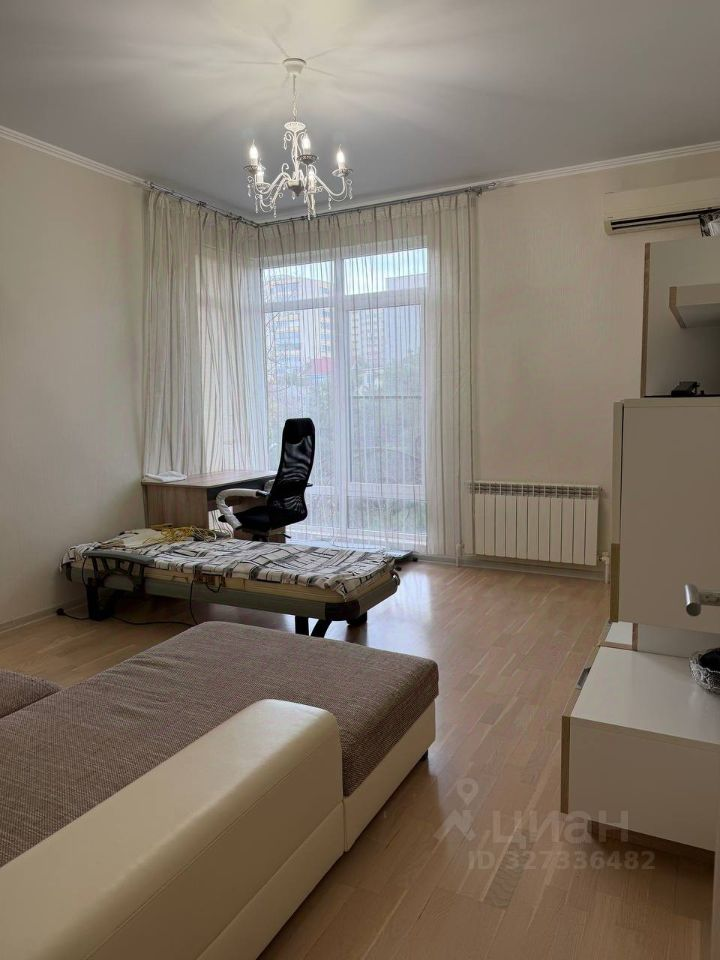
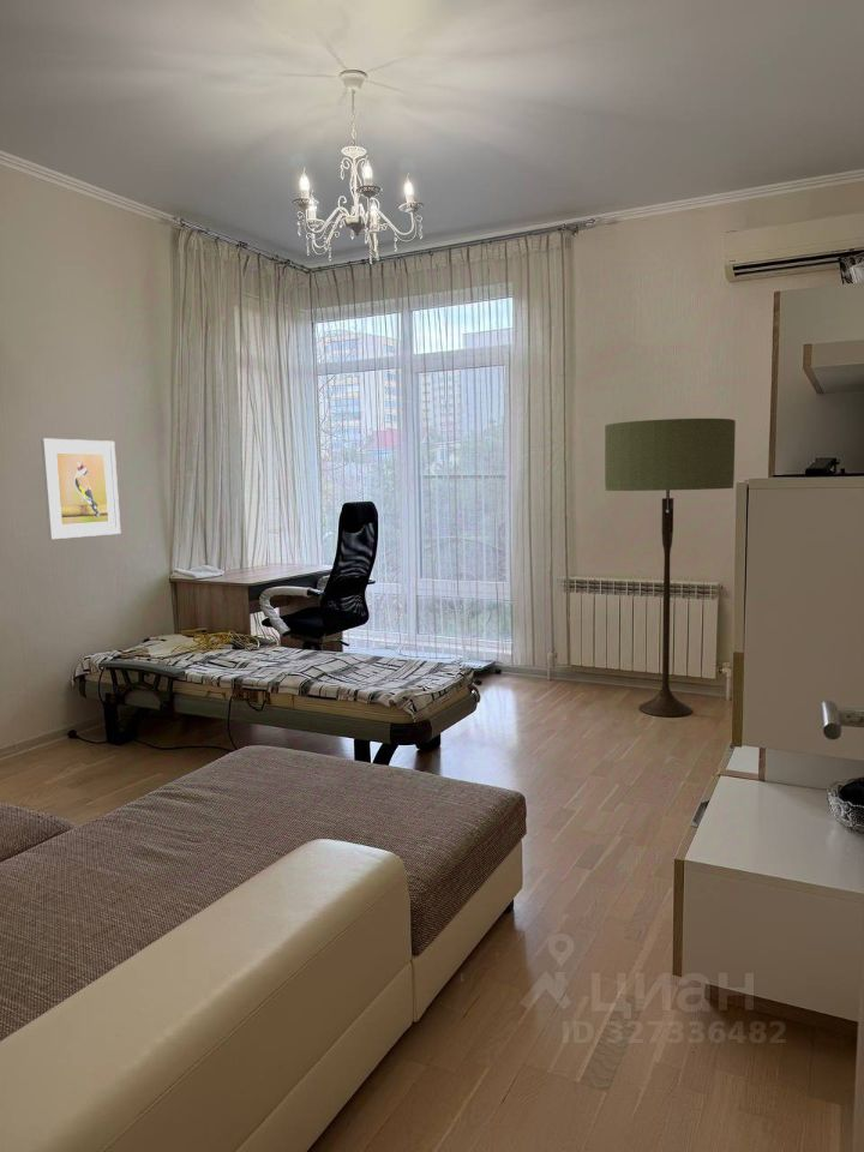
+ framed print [40,438,121,540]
+ floor lamp [604,418,737,718]
